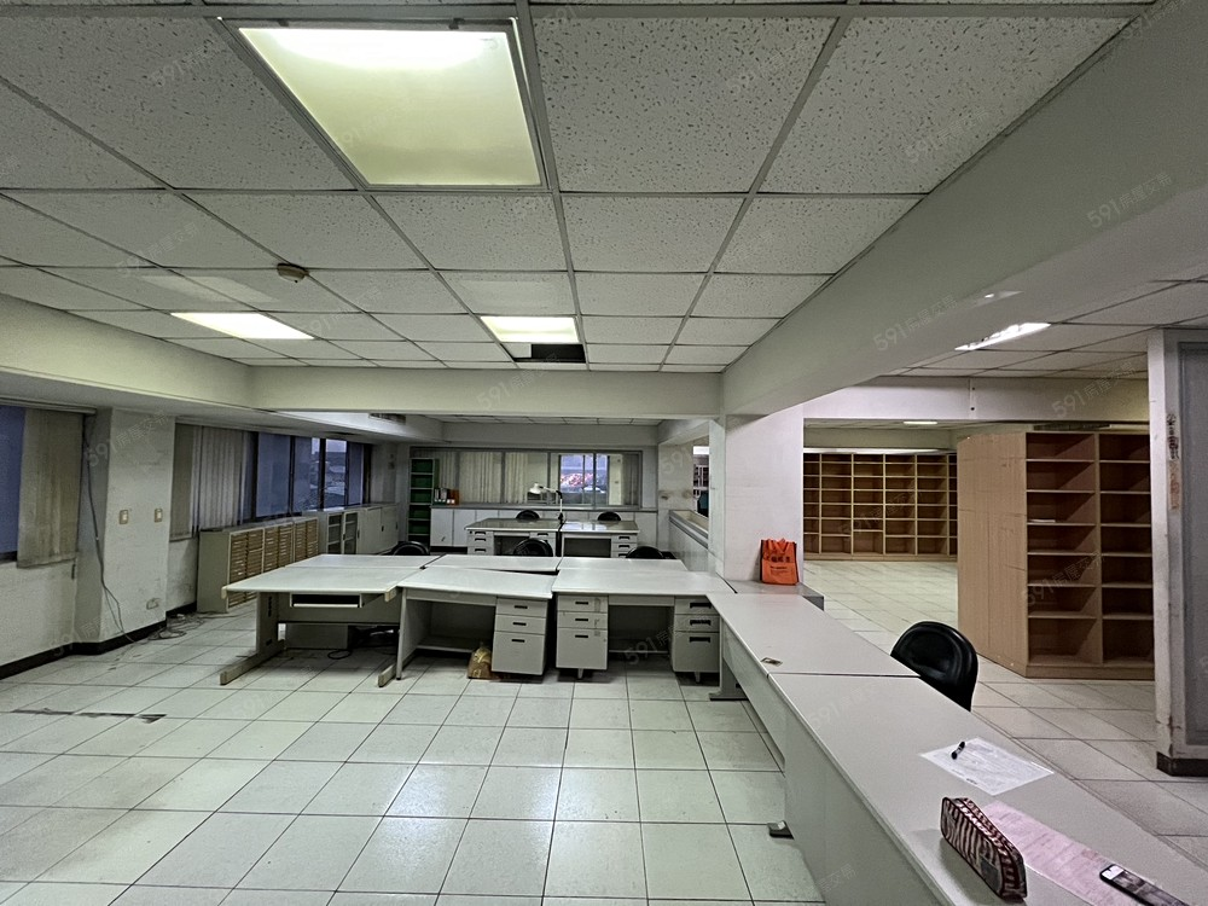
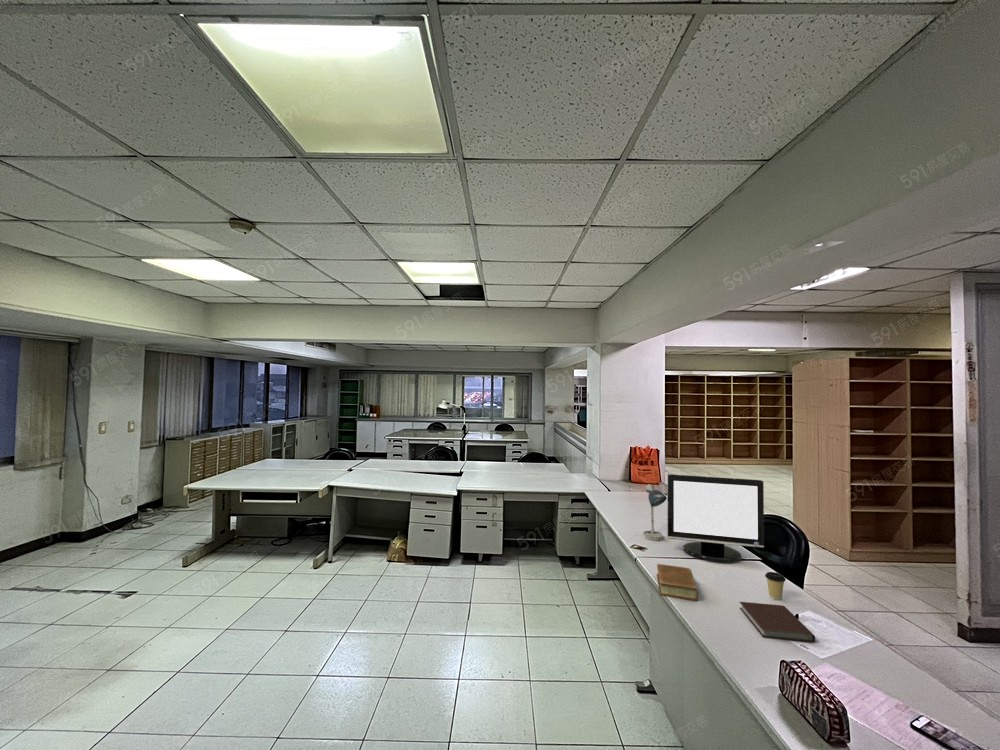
+ notebook [739,601,816,643]
+ coffee cup [764,571,787,601]
+ desk lamp [642,483,667,542]
+ book [656,563,700,602]
+ monitor [666,473,765,564]
